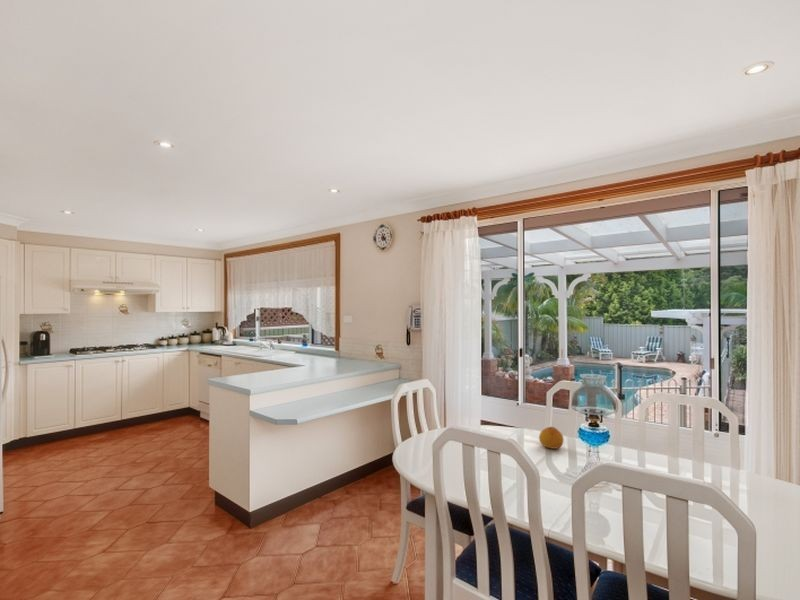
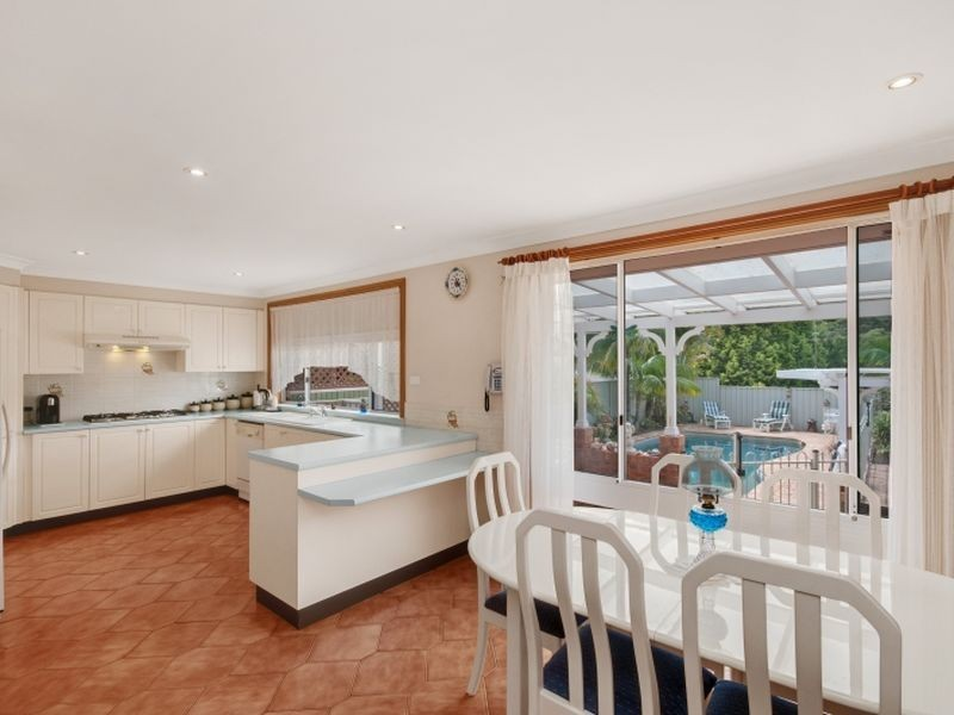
- fruit [538,426,565,450]
